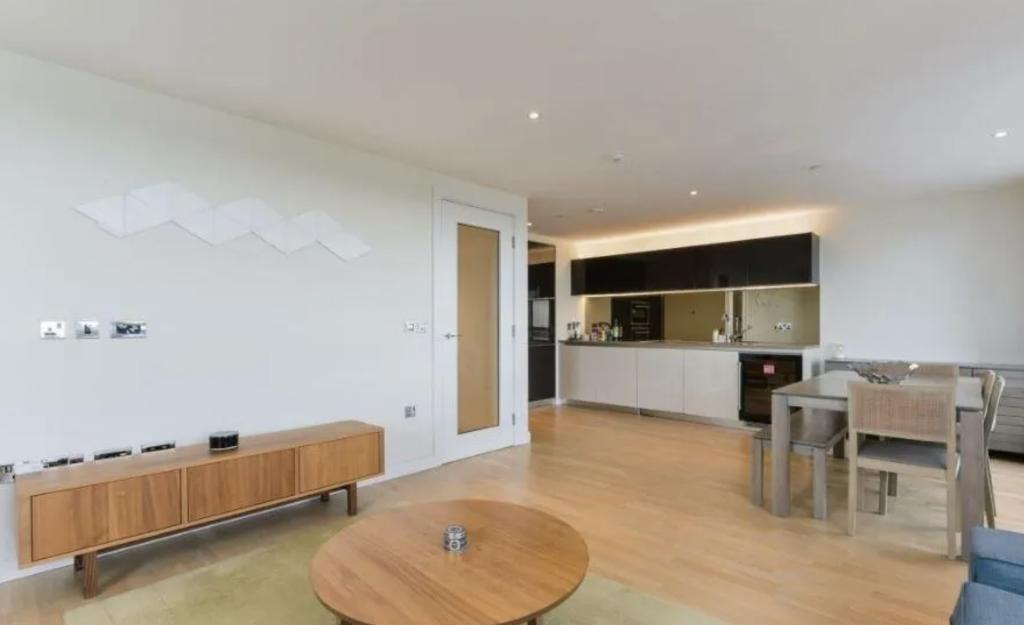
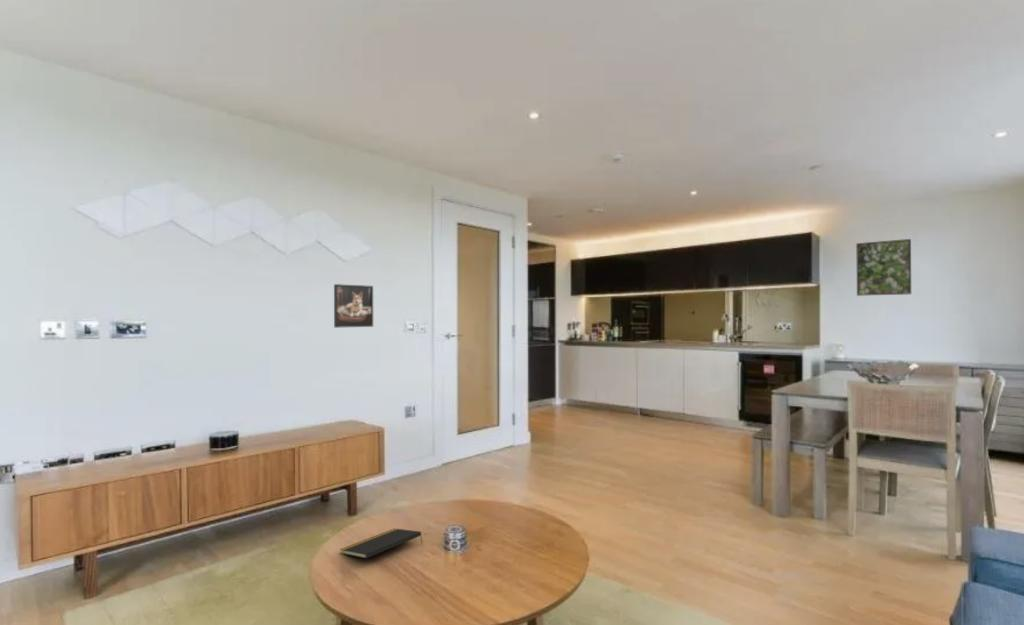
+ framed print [333,283,374,329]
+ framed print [855,238,912,297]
+ notepad [339,527,424,559]
